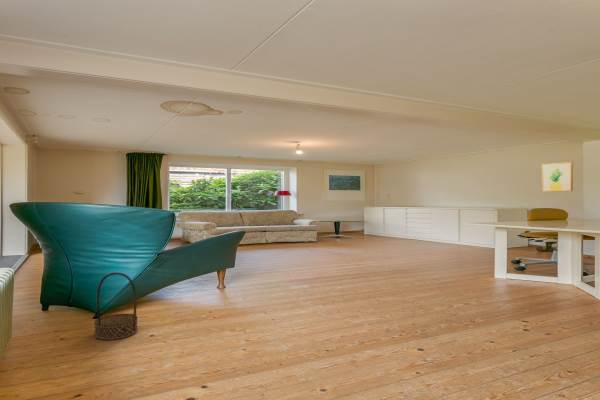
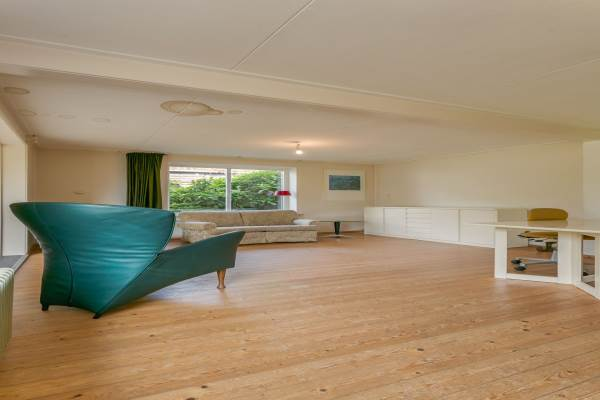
- wall art [541,161,574,192]
- basket [93,271,139,341]
